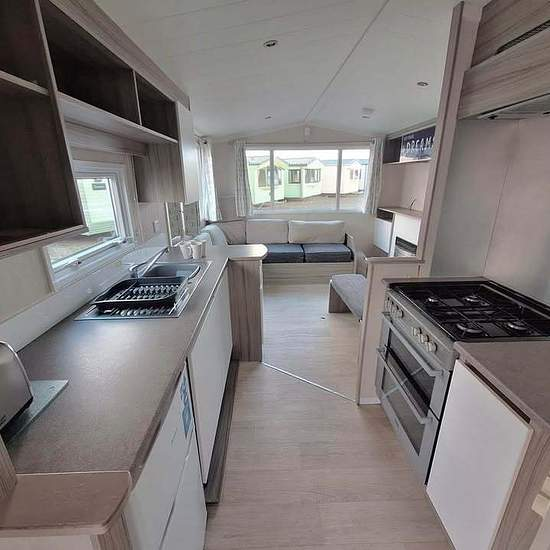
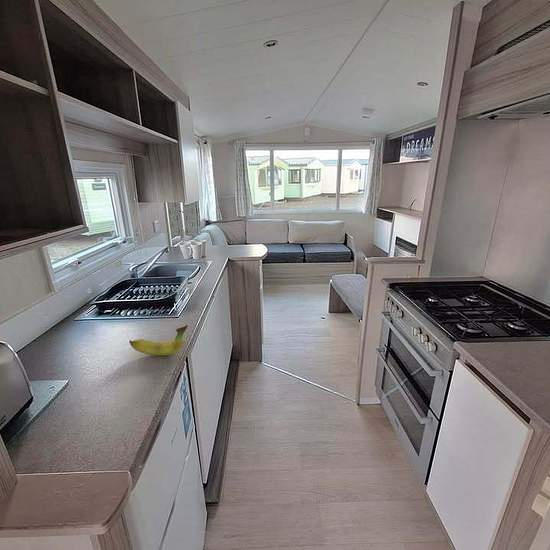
+ fruit [128,324,189,357]
